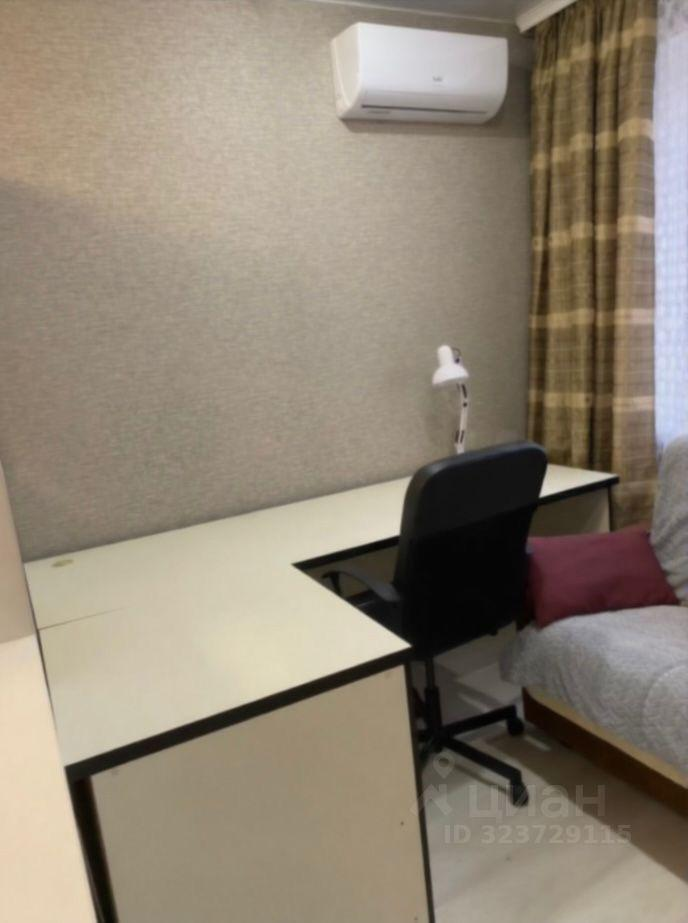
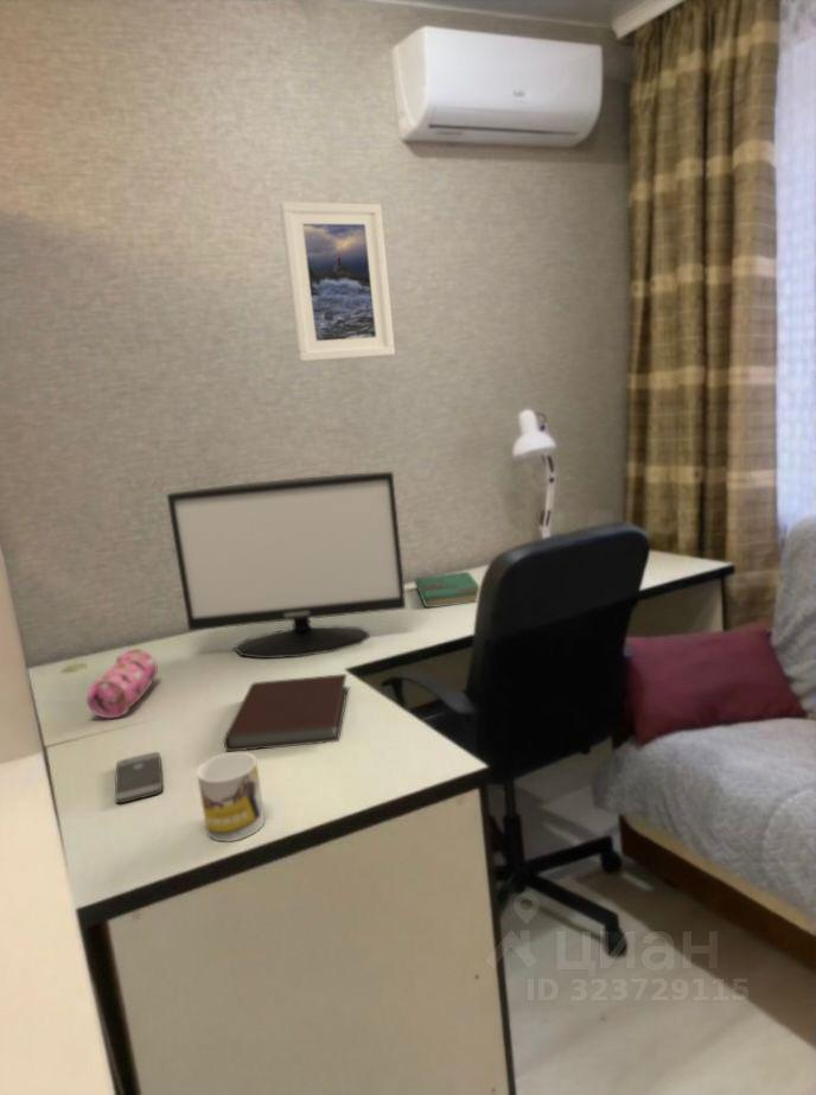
+ pencil case [87,648,159,719]
+ book [413,571,480,609]
+ mug [196,751,266,842]
+ notebook [223,673,350,752]
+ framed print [279,200,396,363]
+ monitor [166,471,407,660]
+ smartphone [114,751,164,804]
